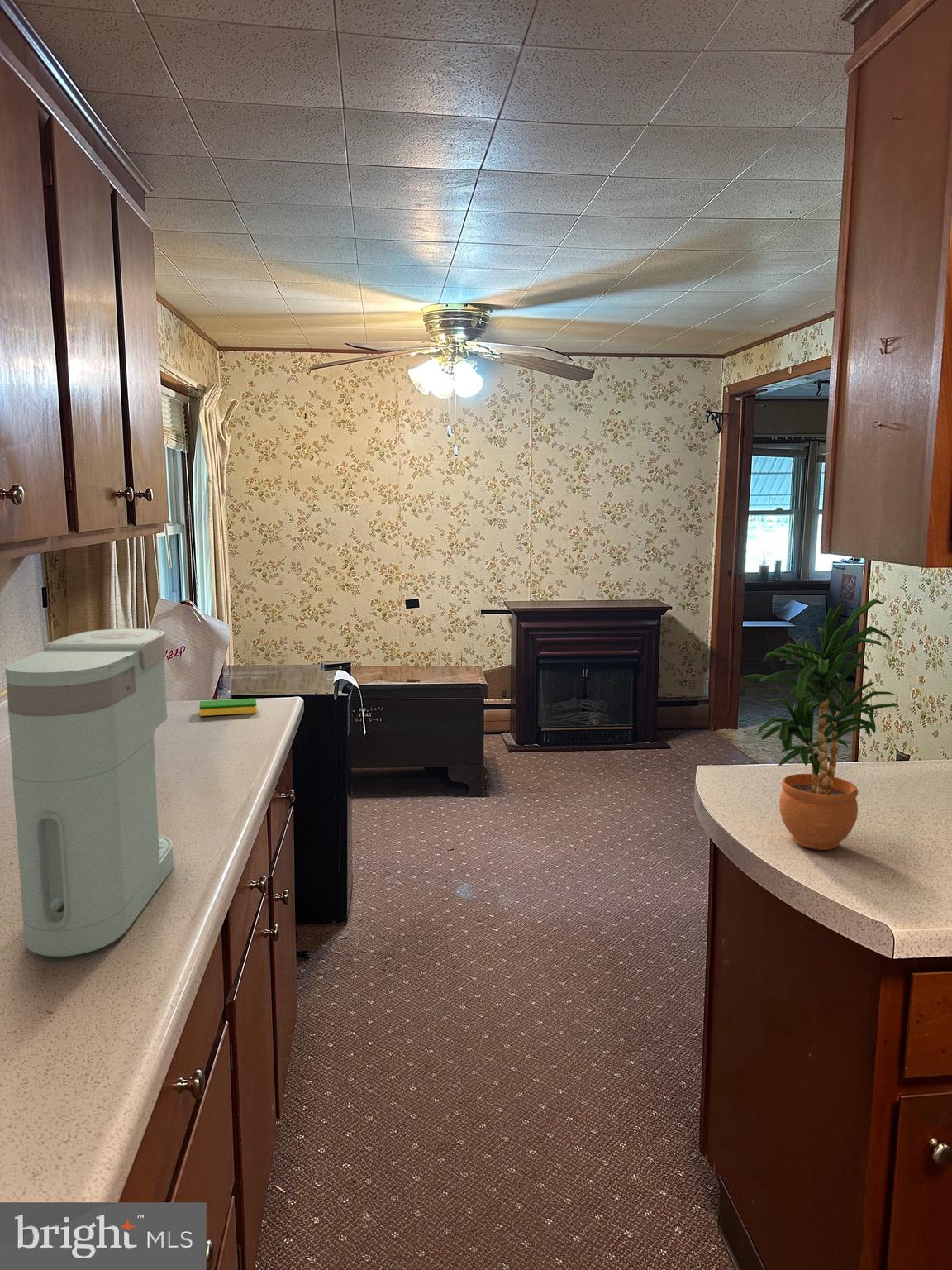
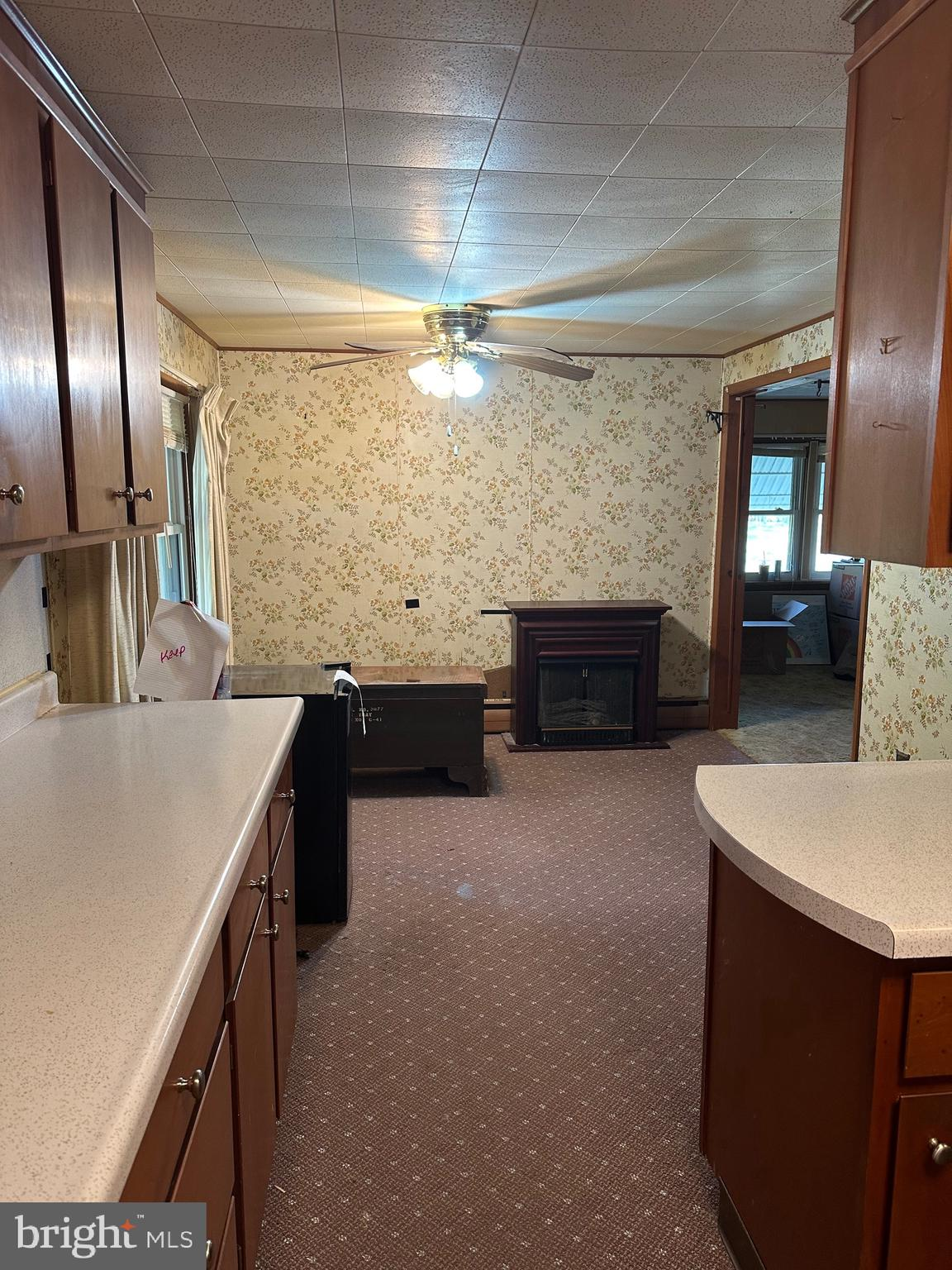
- potted plant [742,599,900,851]
- dish sponge [198,698,258,717]
- coffee maker [5,628,174,957]
